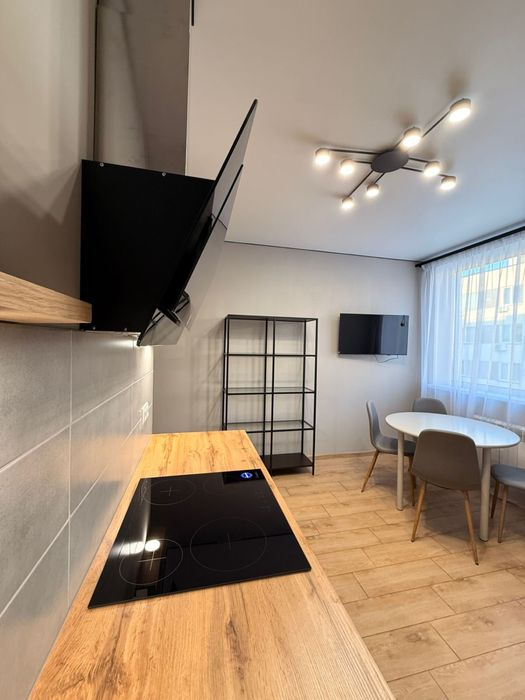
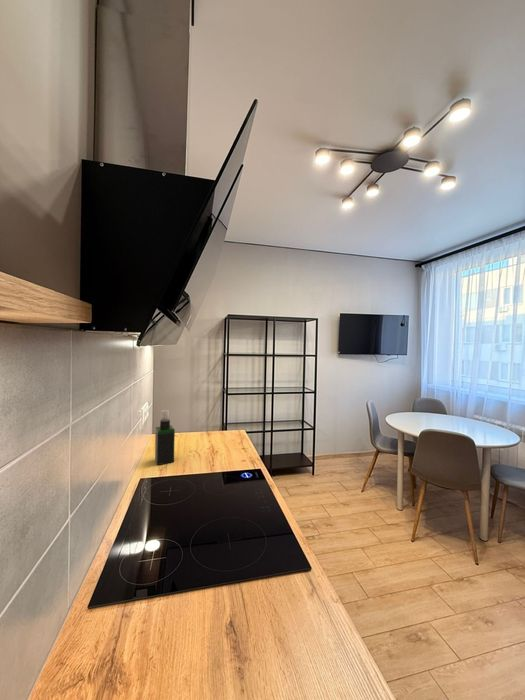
+ spray bottle [154,409,176,466]
